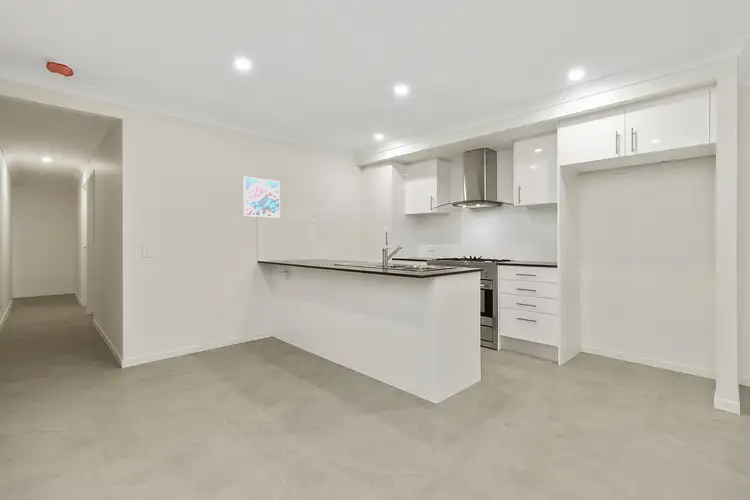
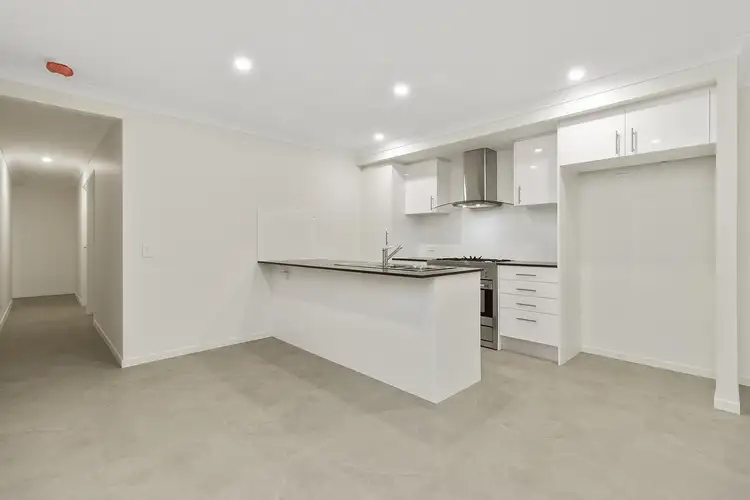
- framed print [243,176,281,219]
